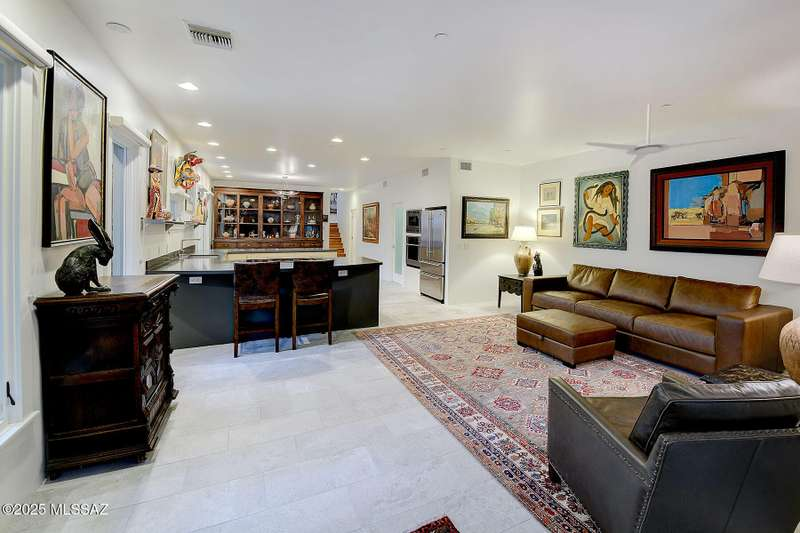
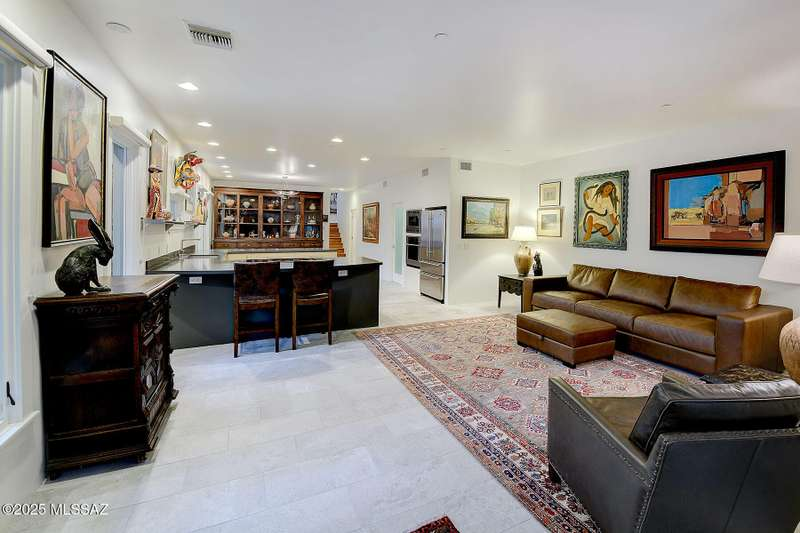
- ceiling fan [584,103,751,167]
